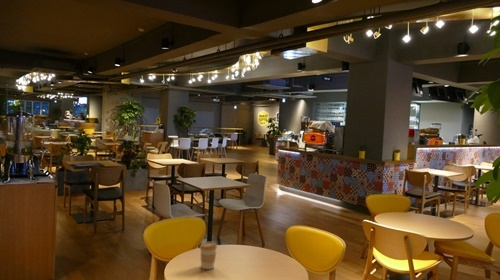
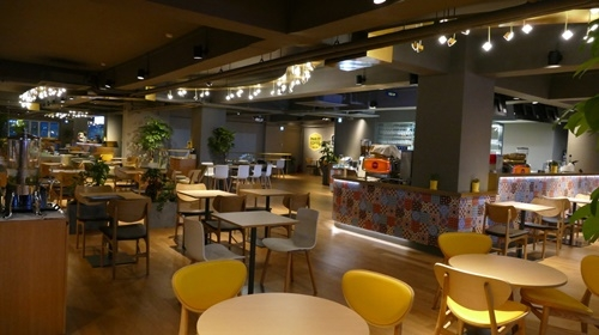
- coffee cup [199,241,218,270]
